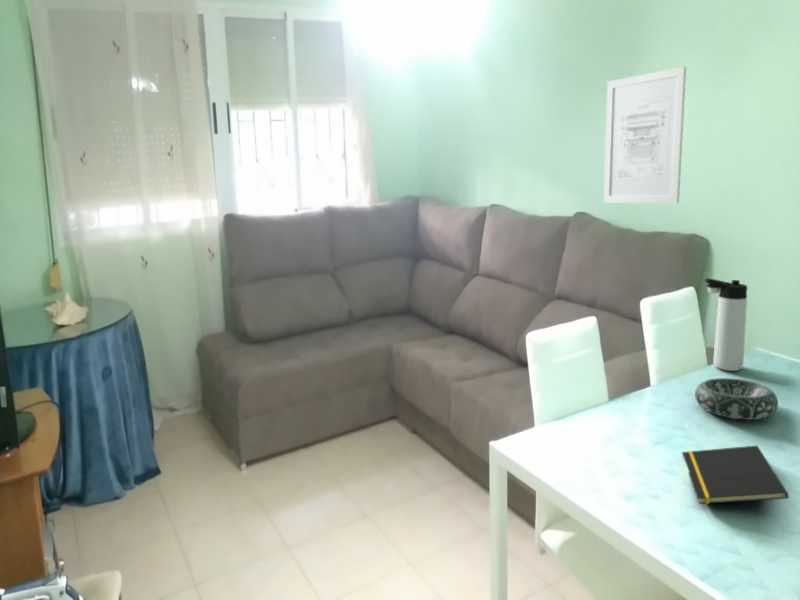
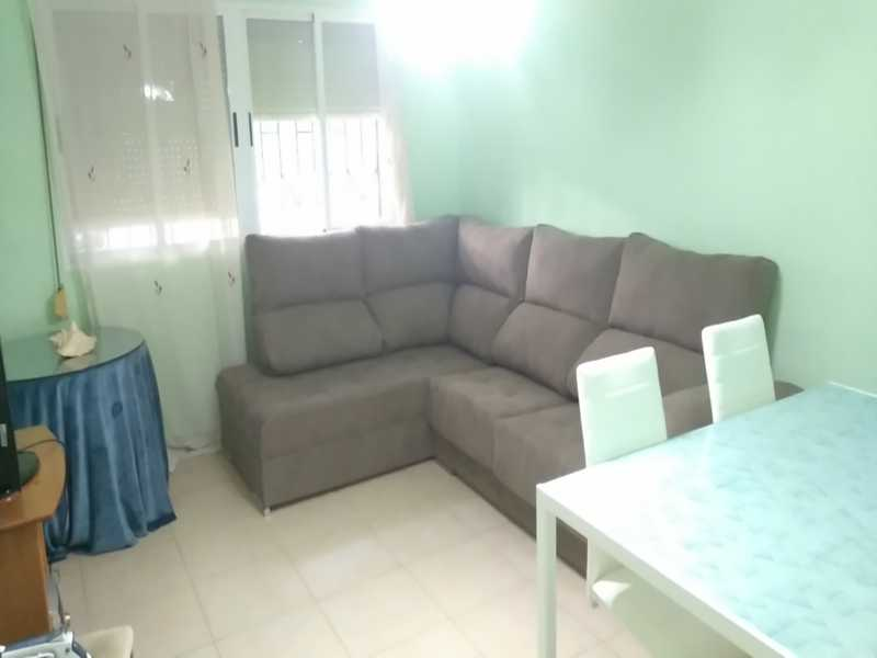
- wall art [603,66,687,204]
- decorative bowl [694,377,779,421]
- notepad [681,445,790,505]
- thermos bottle [704,277,748,372]
